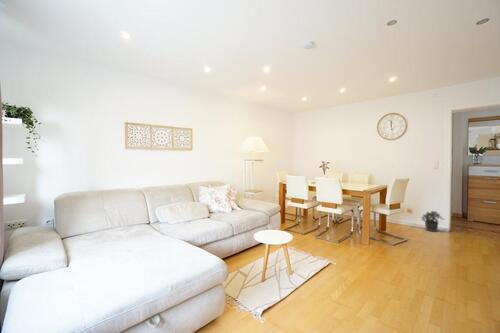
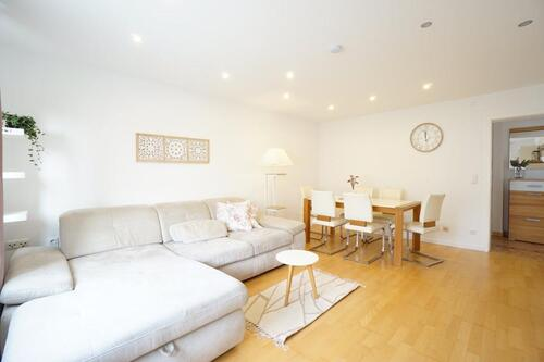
- potted plant [420,210,445,233]
